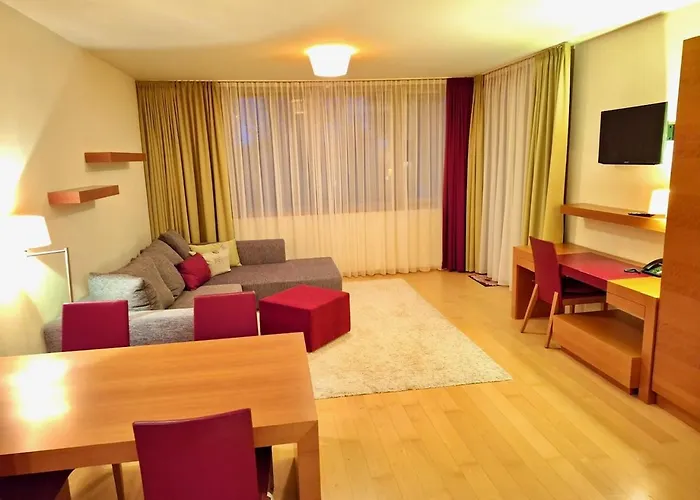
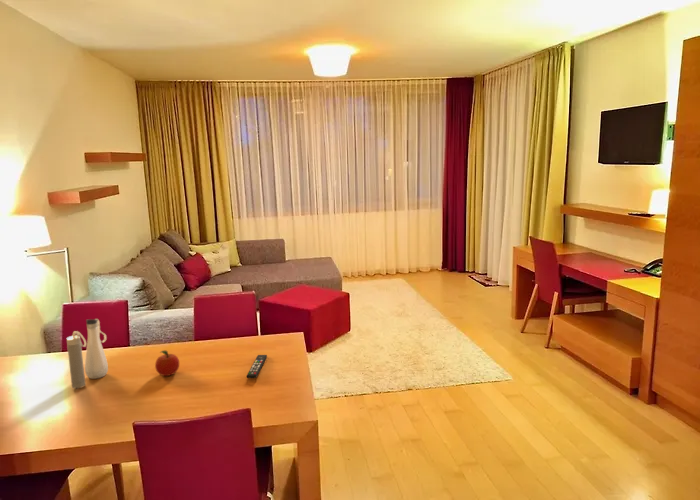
+ fruit [154,350,180,377]
+ remote control [246,354,268,379]
+ water bottle [66,318,109,389]
